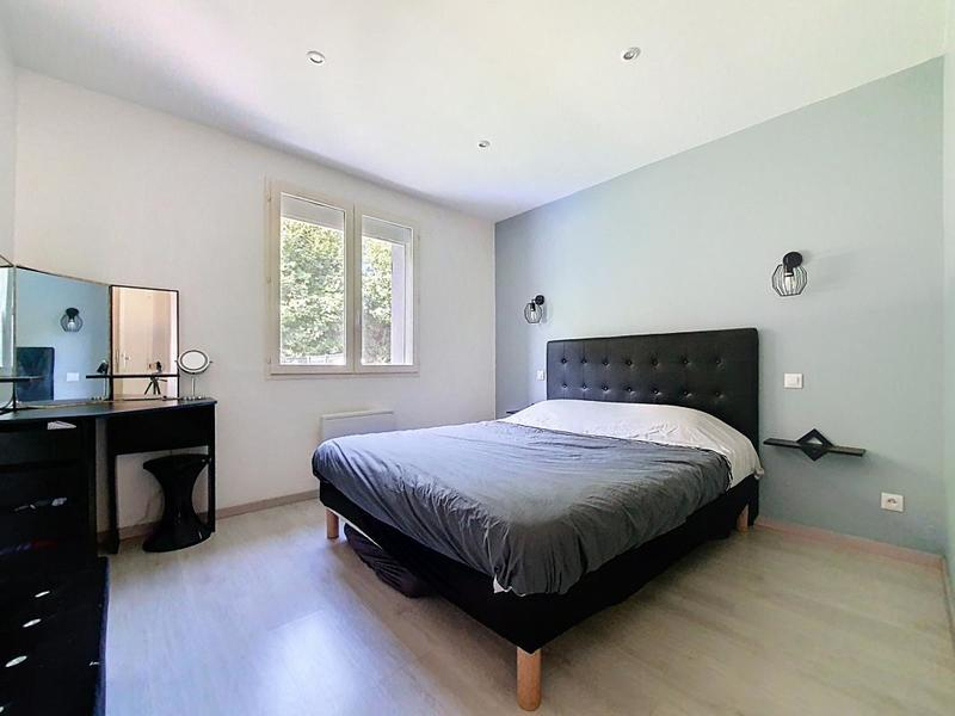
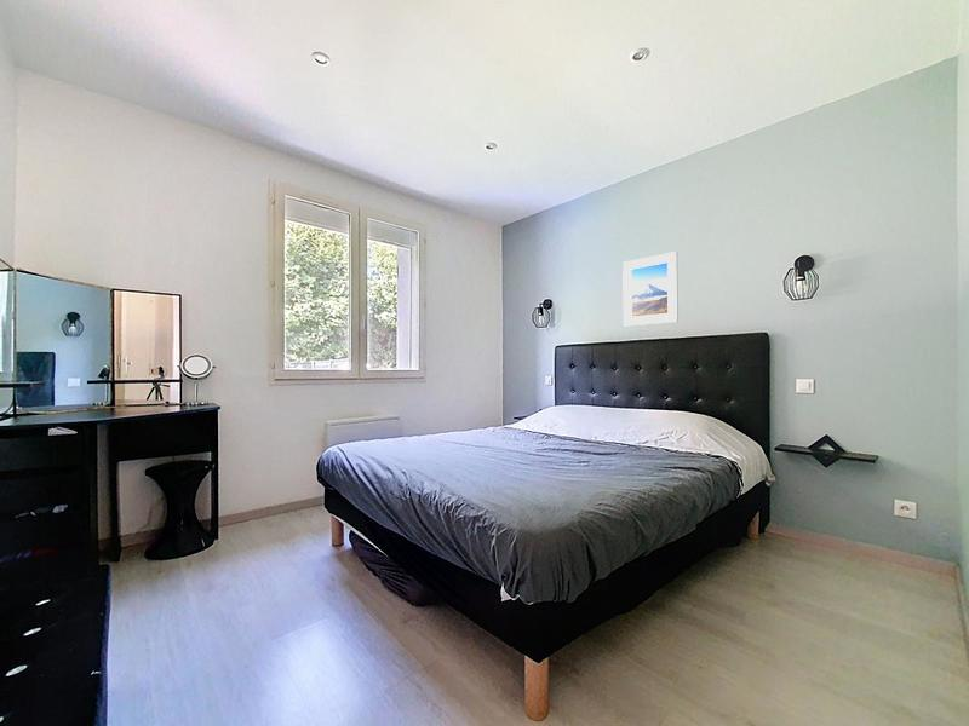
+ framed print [621,250,680,327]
